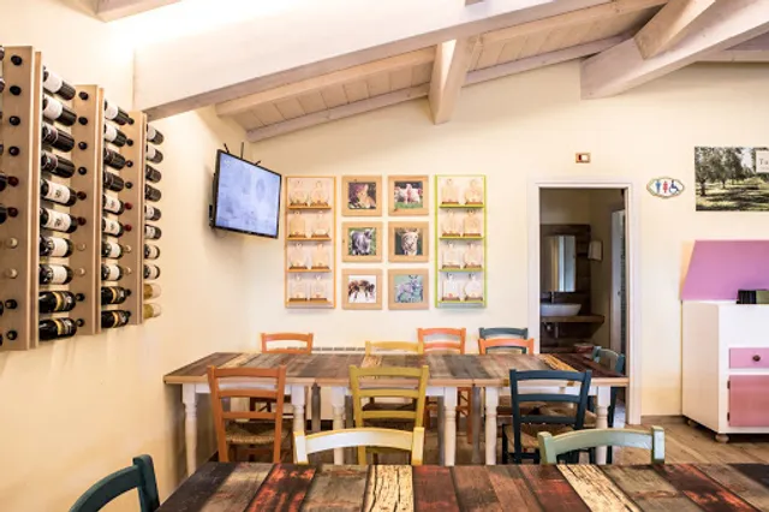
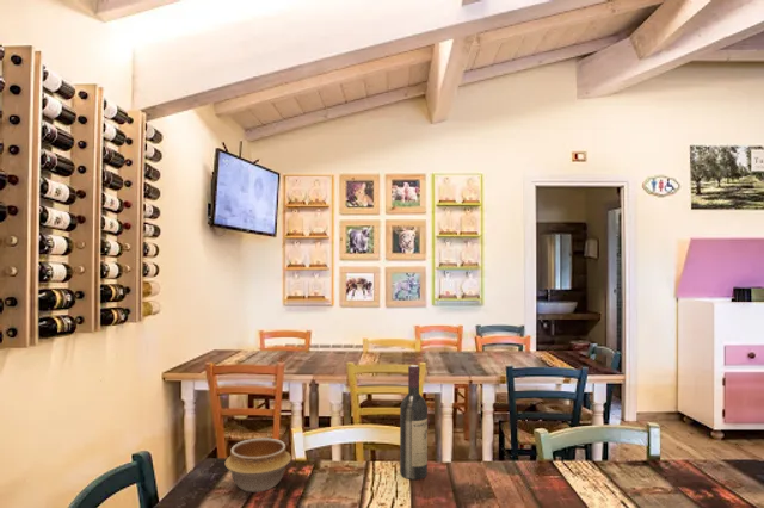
+ bowl [224,436,292,492]
+ wine bottle [399,364,429,481]
